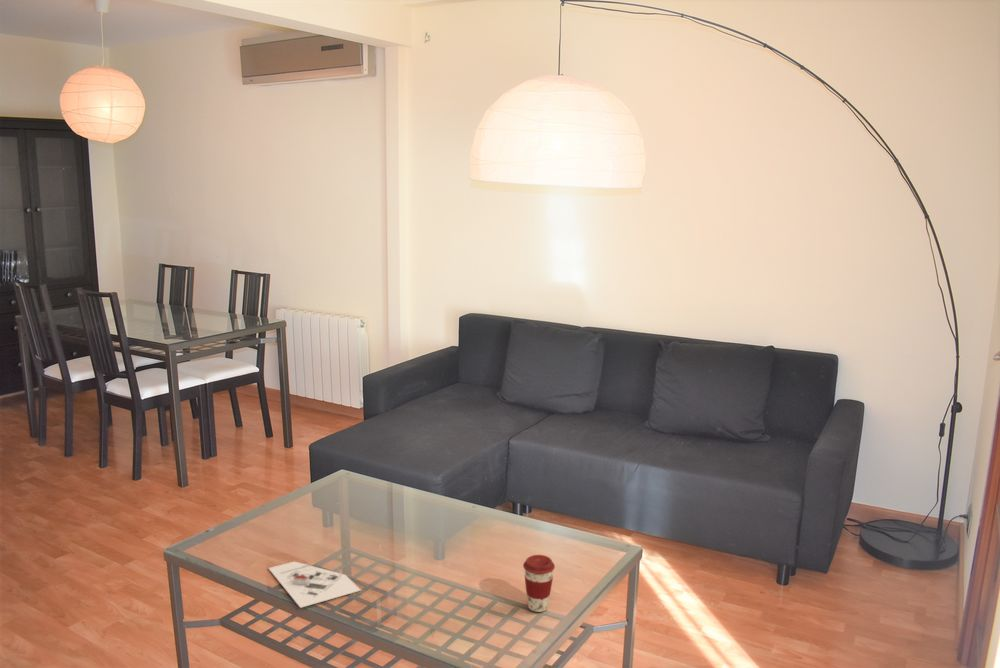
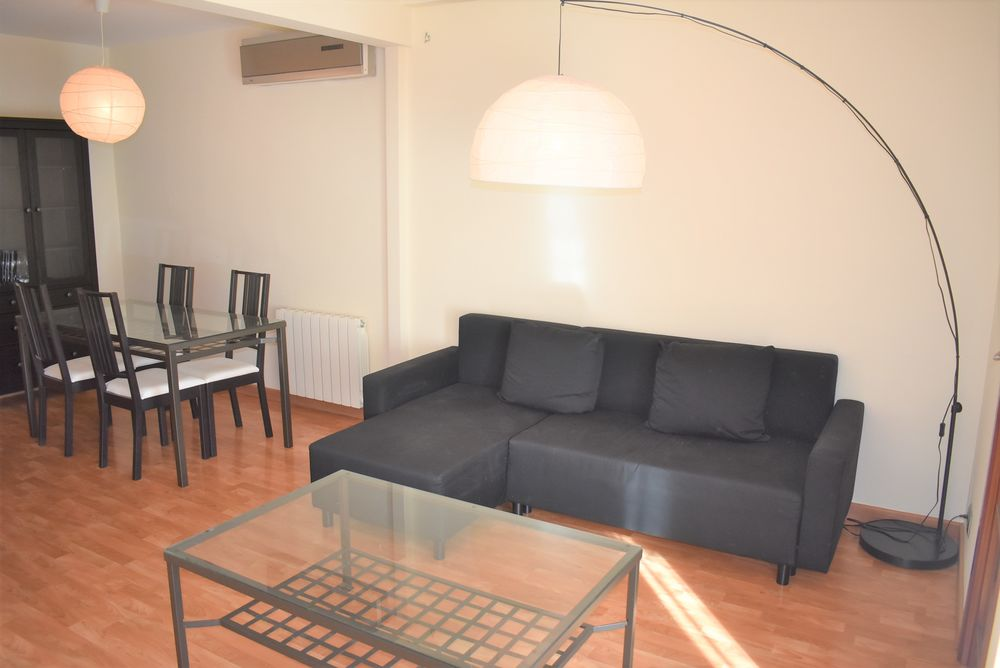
- architectural model [267,560,362,609]
- coffee cup [522,554,556,613]
